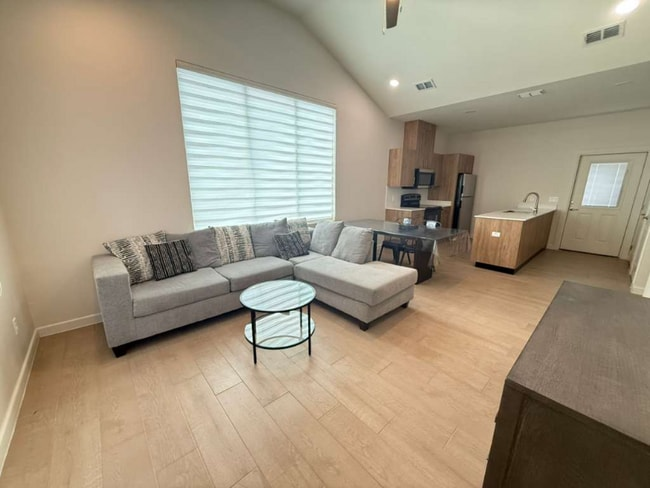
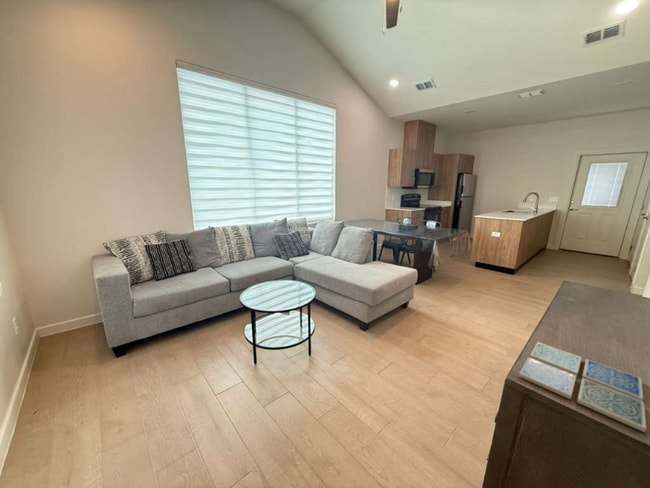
+ drink coaster [518,341,647,433]
